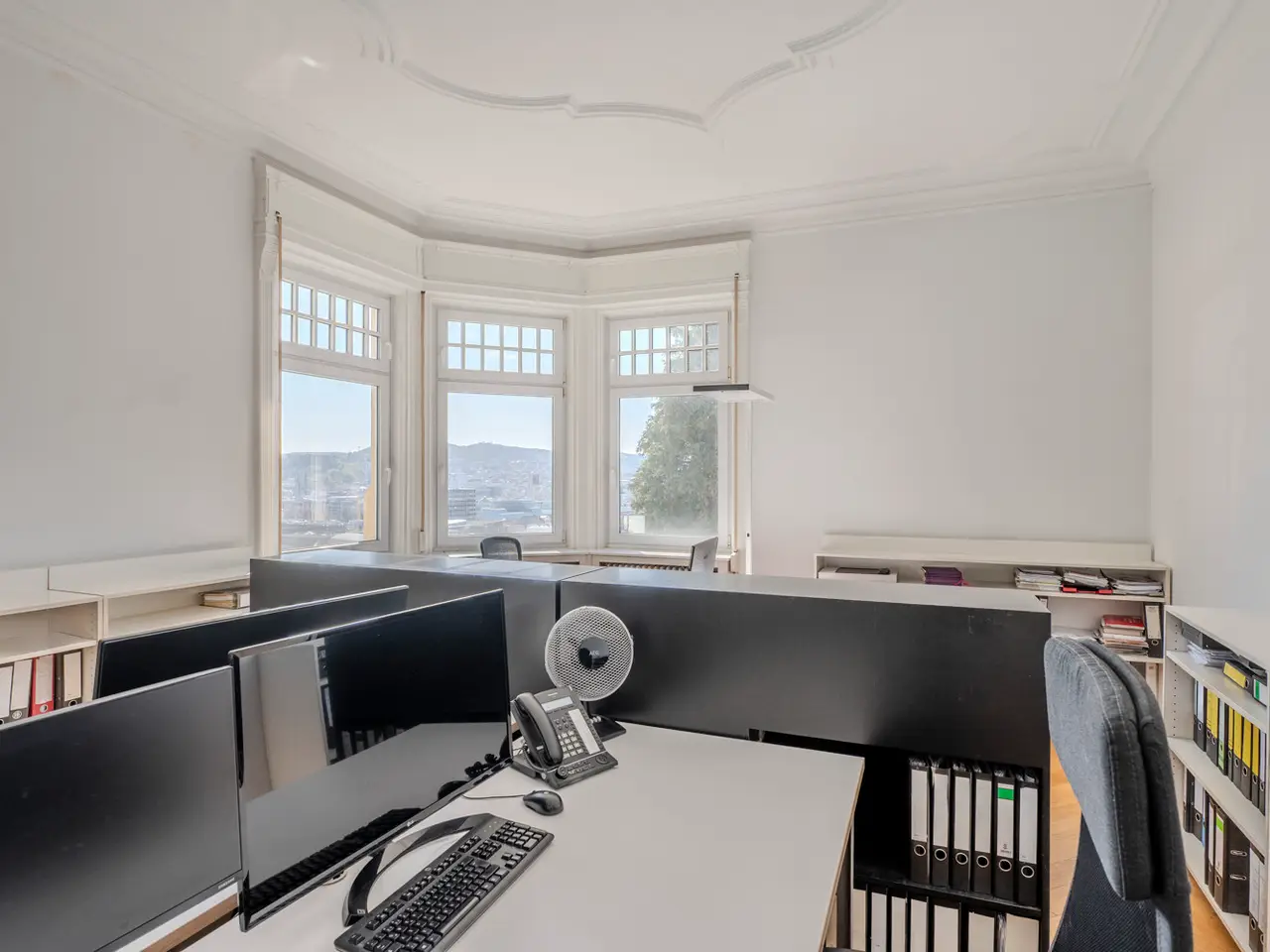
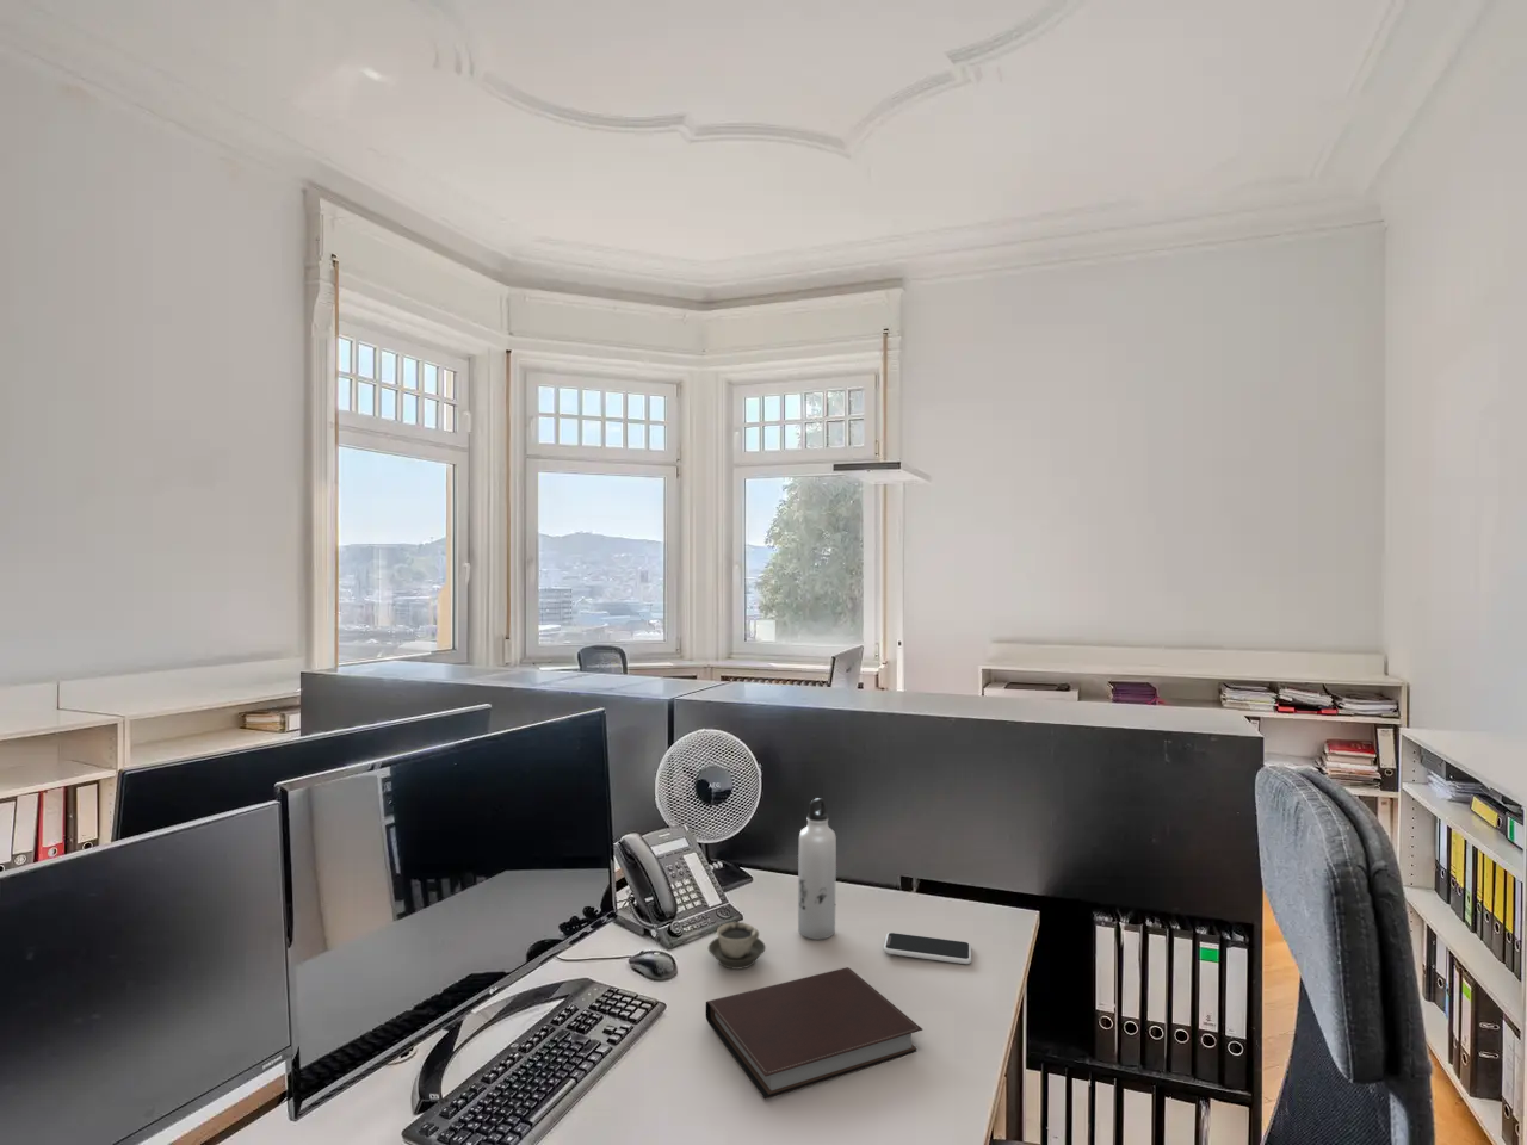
+ smartphone [883,931,973,965]
+ water bottle [797,796,838,941]
+ notebook [705,966,923,1099]
+ cup [707,921,767,971]
